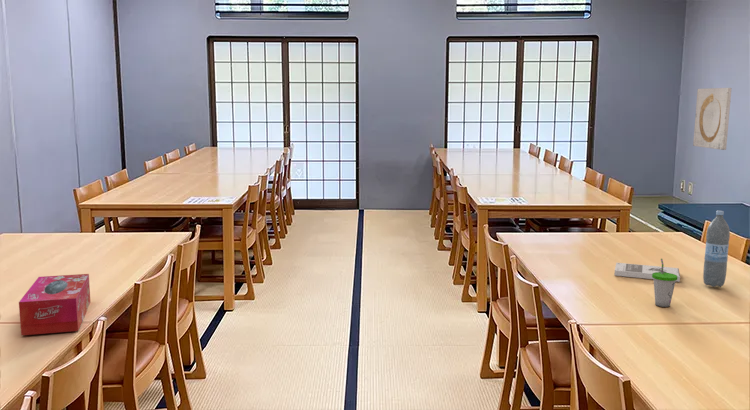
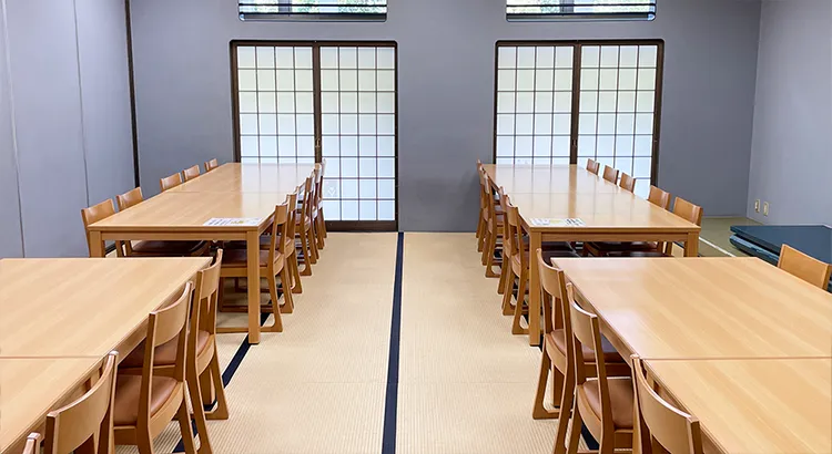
- water bottle [702,210,731,288]
- cup [652,258,677,308]
- wall art [692,87,732,151]
- tissue box [18,273,91,336]
- book [614,262,681,283]
